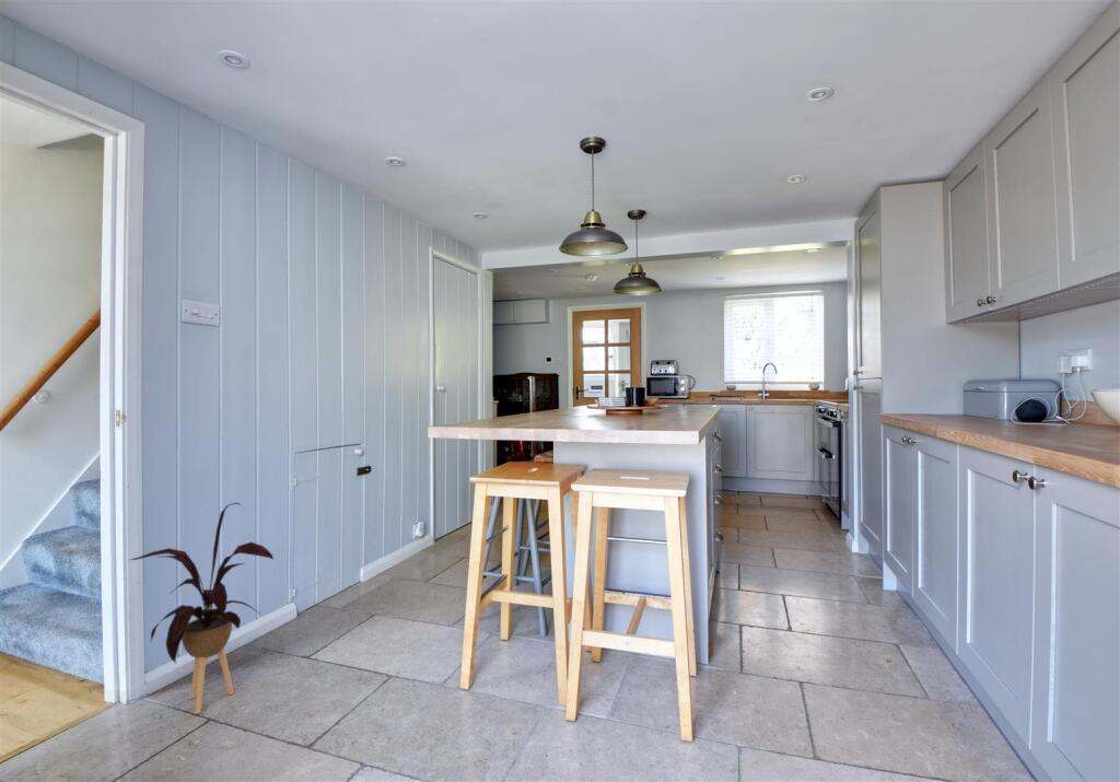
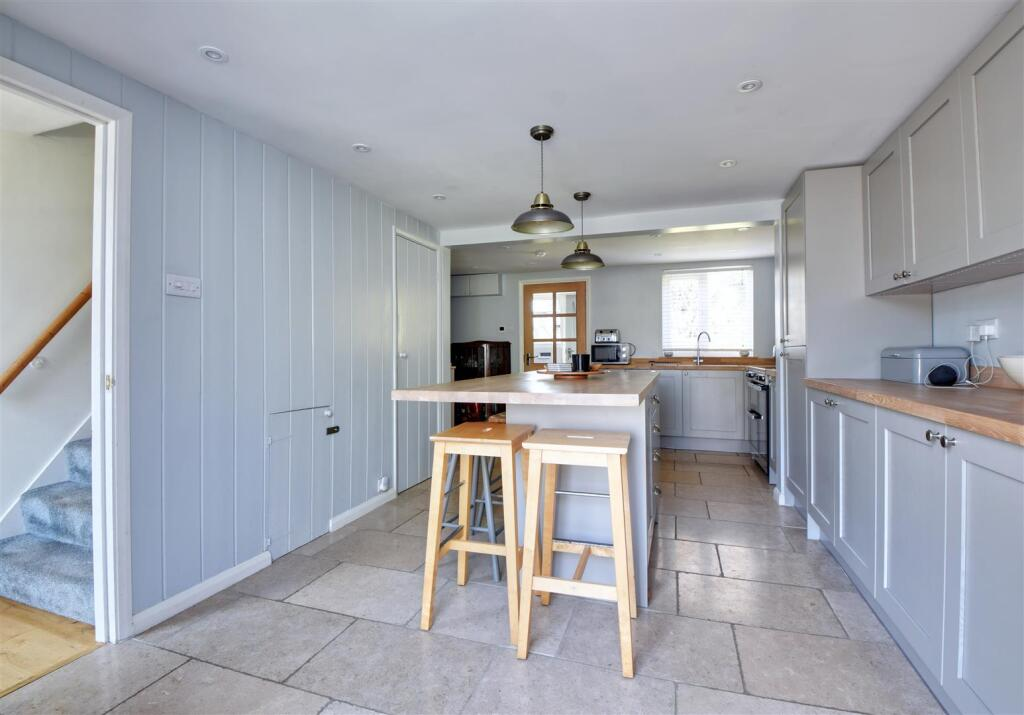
- house plant [129,502,275,715]
